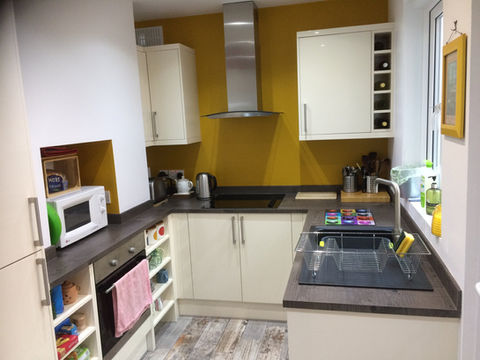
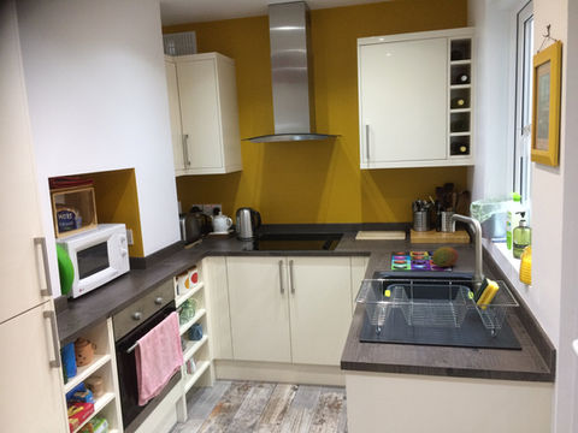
+ fruit [431,245,459,268]
